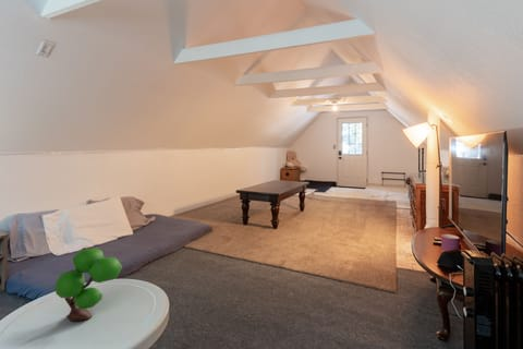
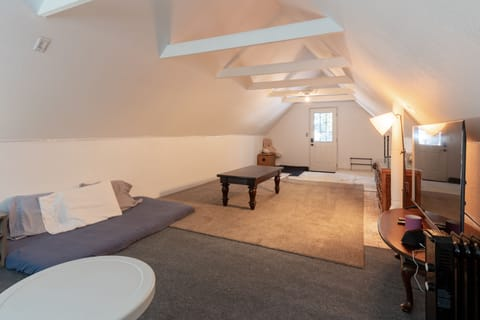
- plant [54,248,123,323]
